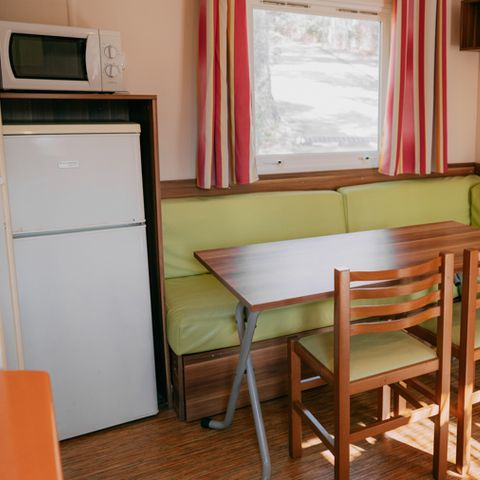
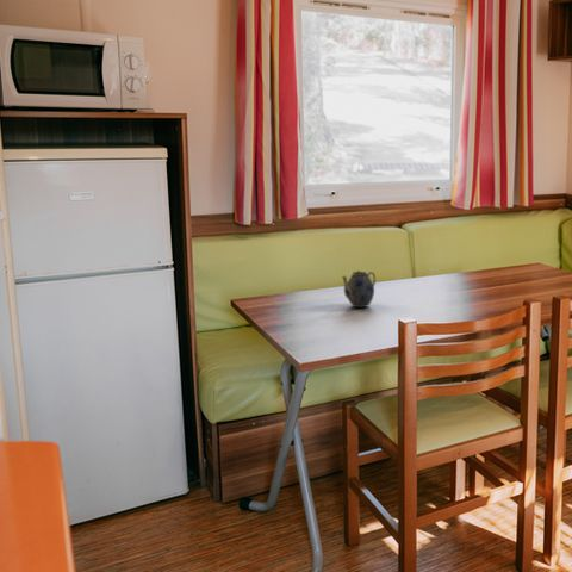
+ teapot [341,269,377,309]
